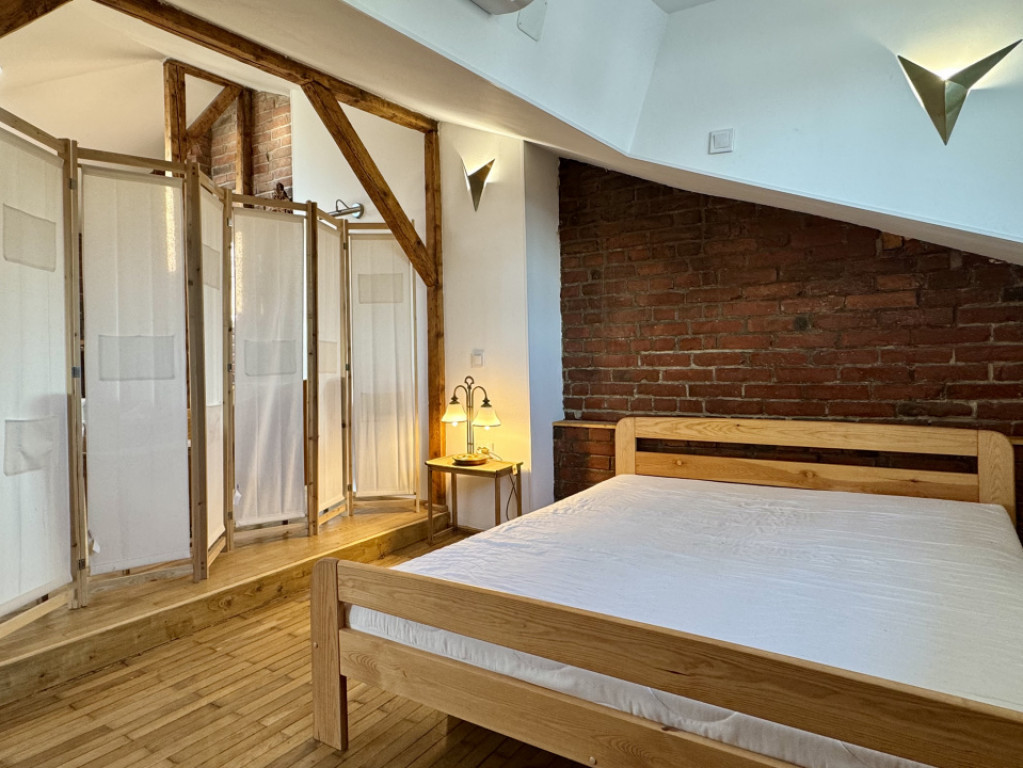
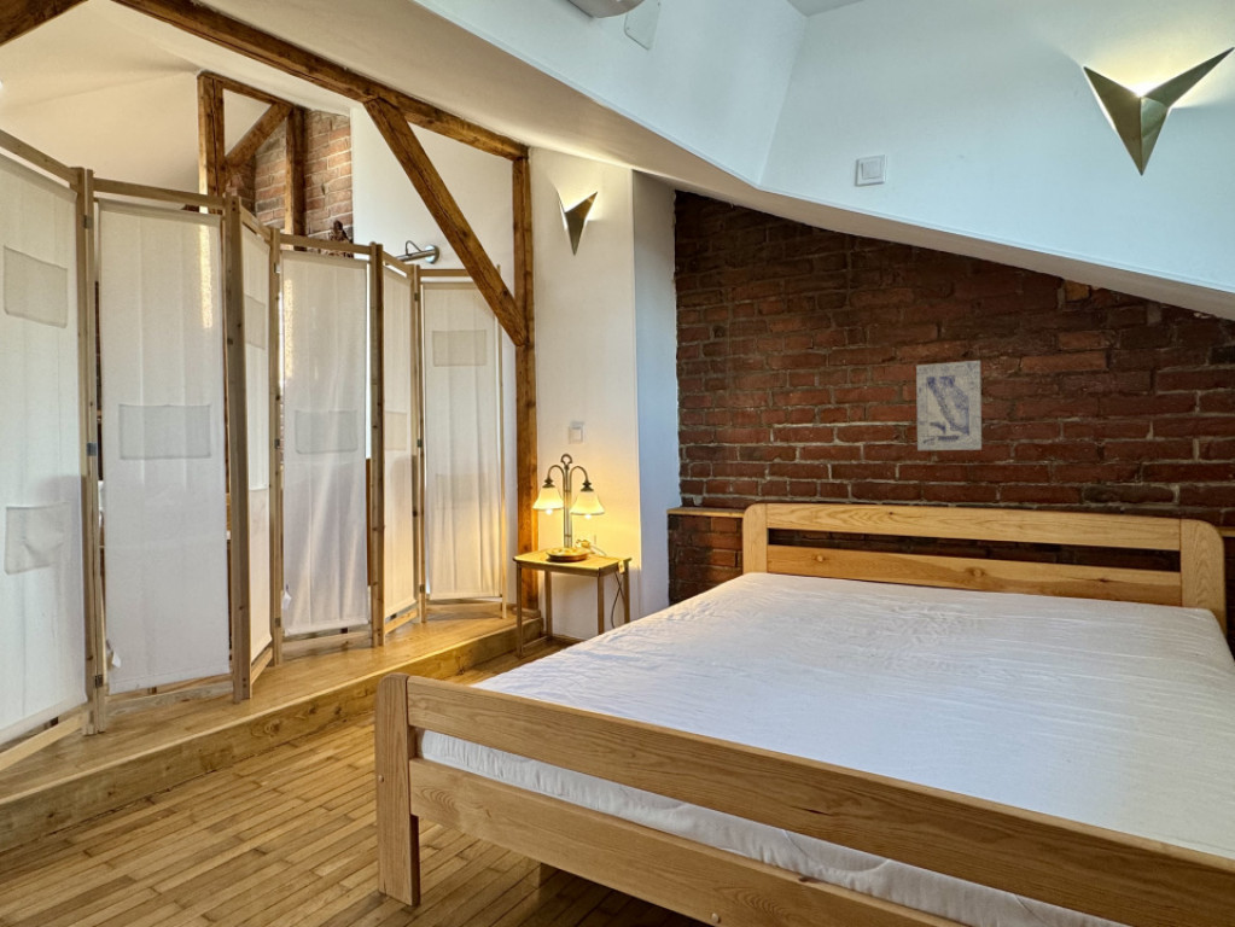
+ wall art [915,360,983,451]
